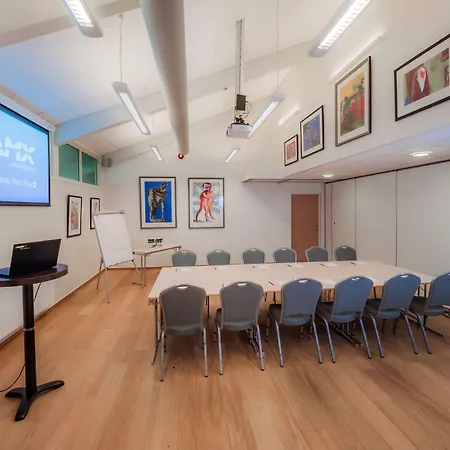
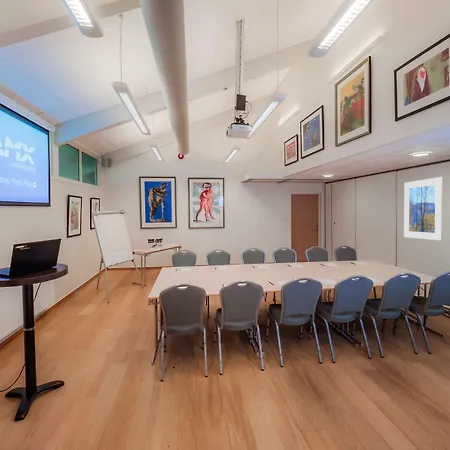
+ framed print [403,176,444,241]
